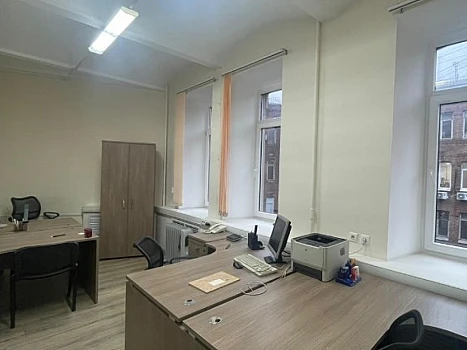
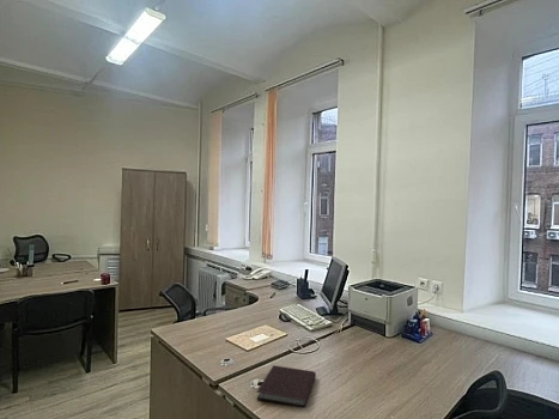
+ notebook [256,364,317,408]
